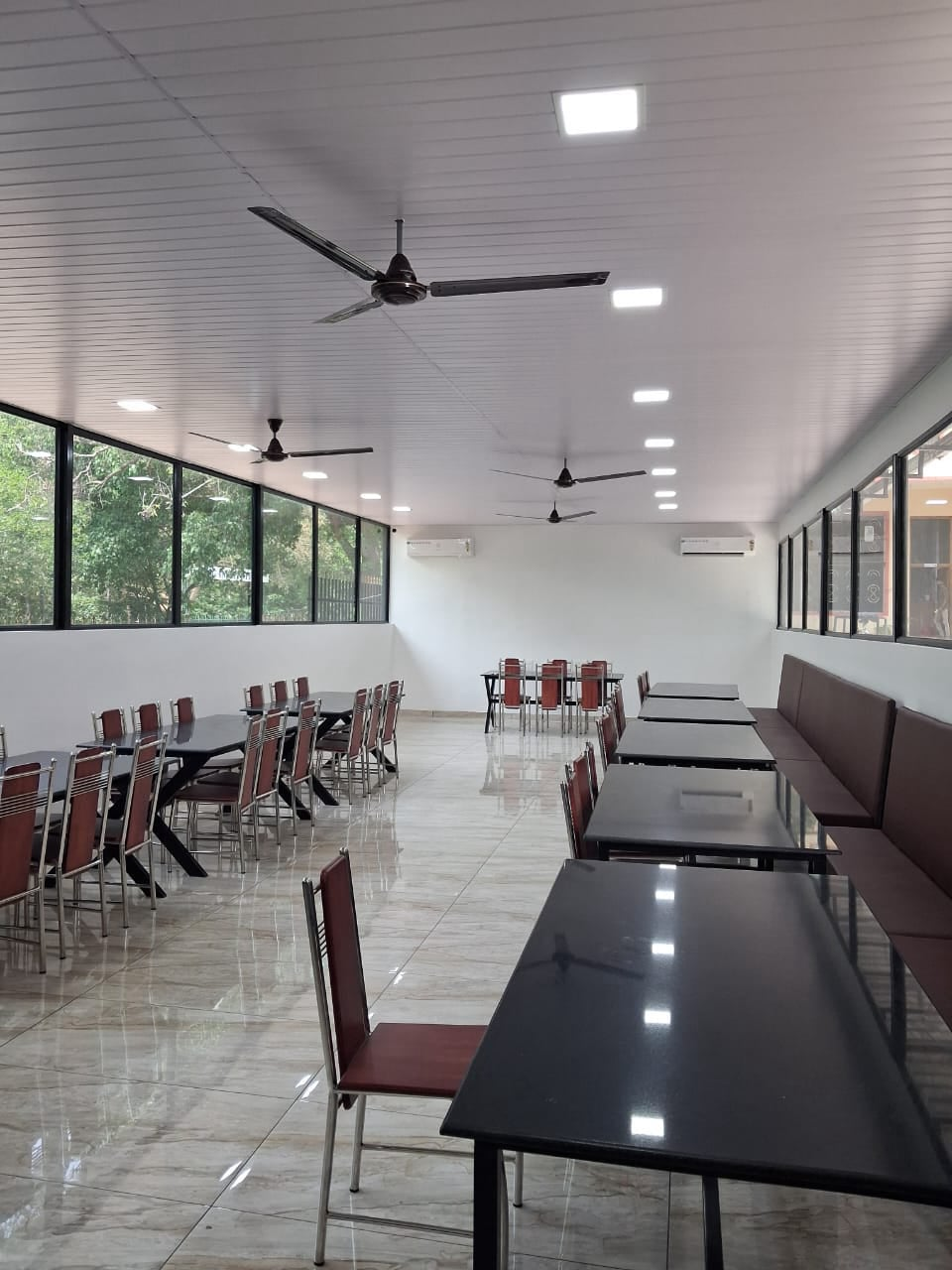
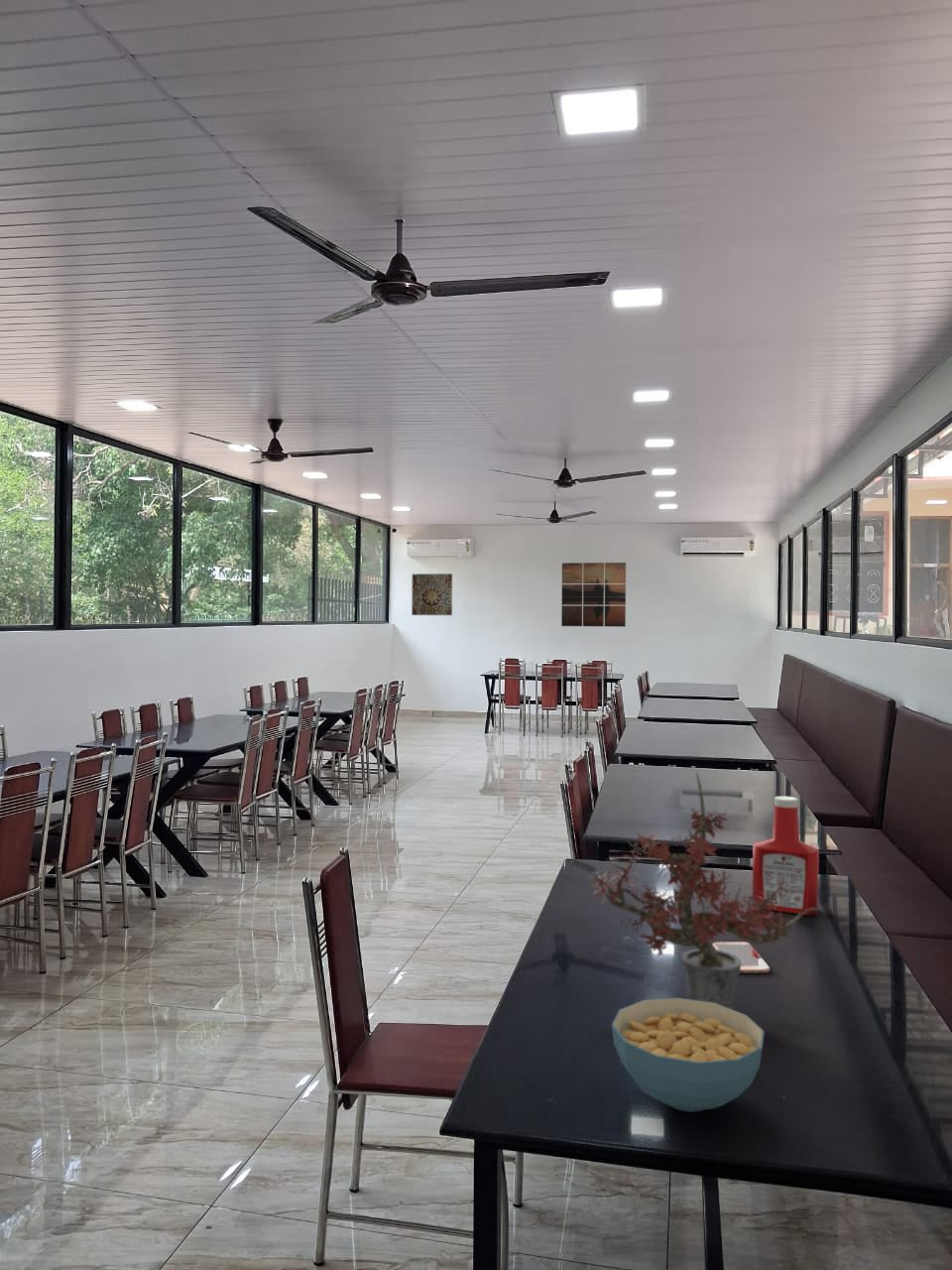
+ wall art [411,572,453,616]
+ soap bottle [752,796,820,917]
+ smartphone [712,941,771,974]
+ potted plant [587,772,817,1010]
+ cereal bowl [611,997,766,1113]
+ wall art [560,562,627,628]
